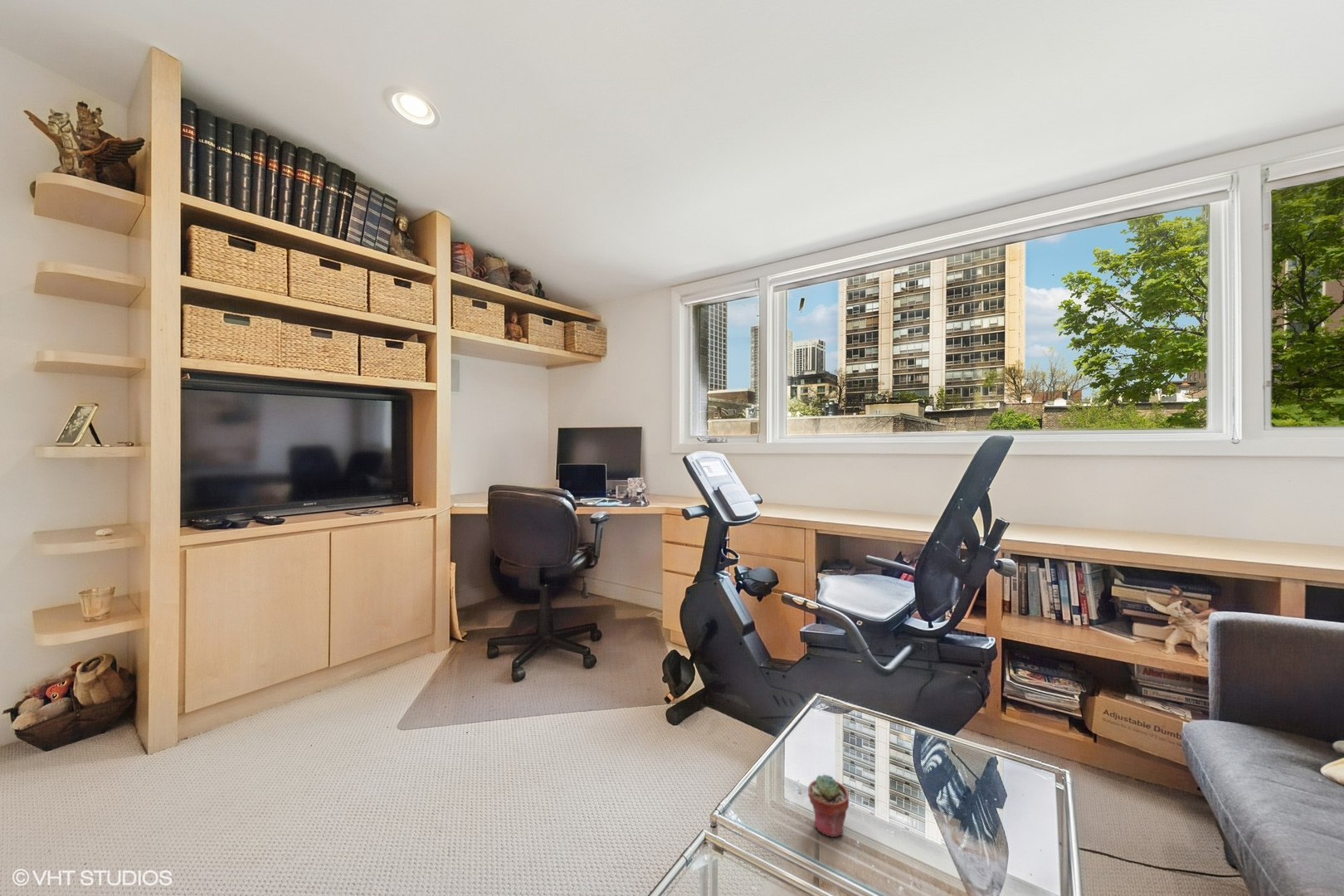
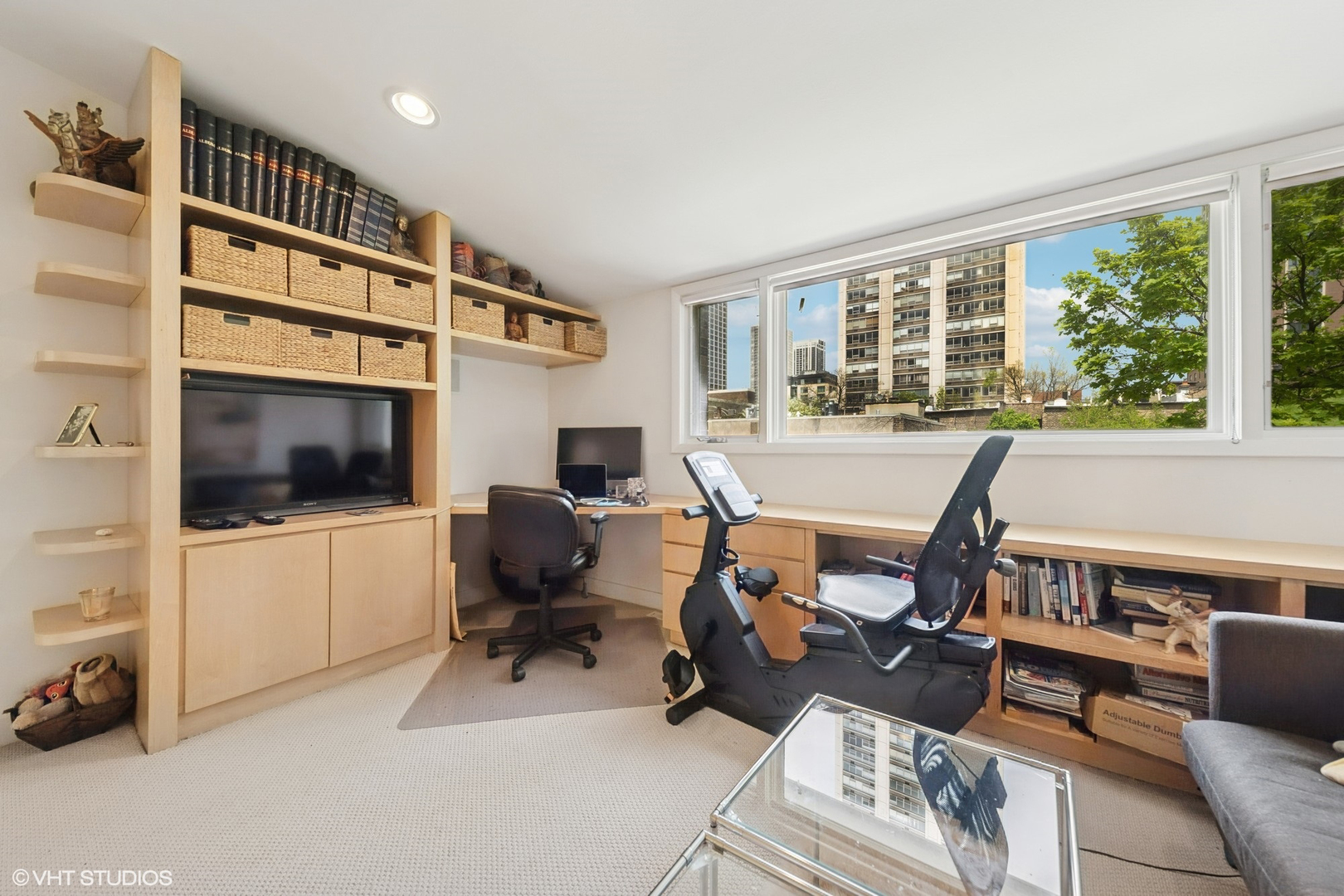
- potted succulent [807,773,850,838]
